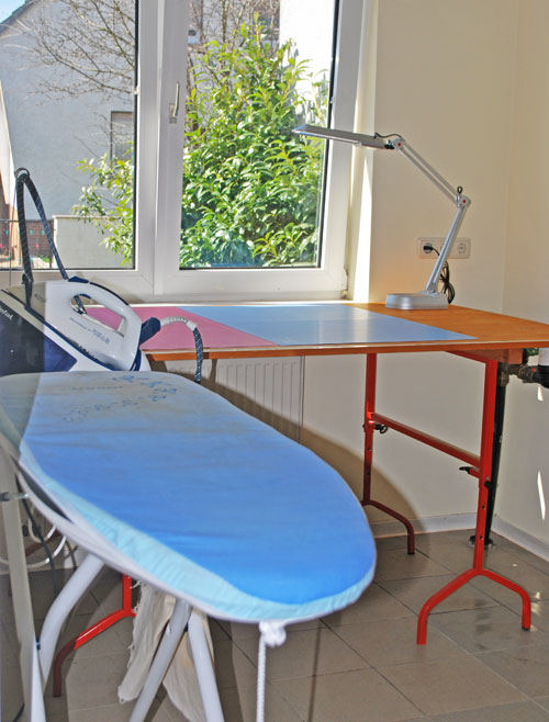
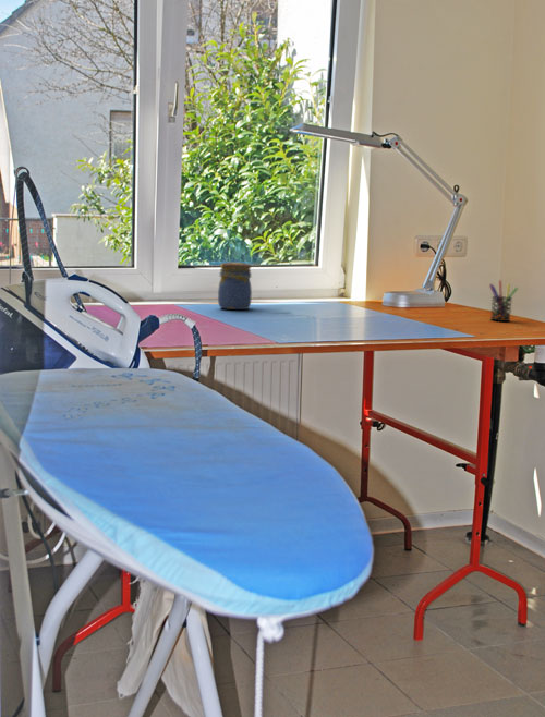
+ pen holder [488,279,519,323]
+ jar [217,262,253,311]
